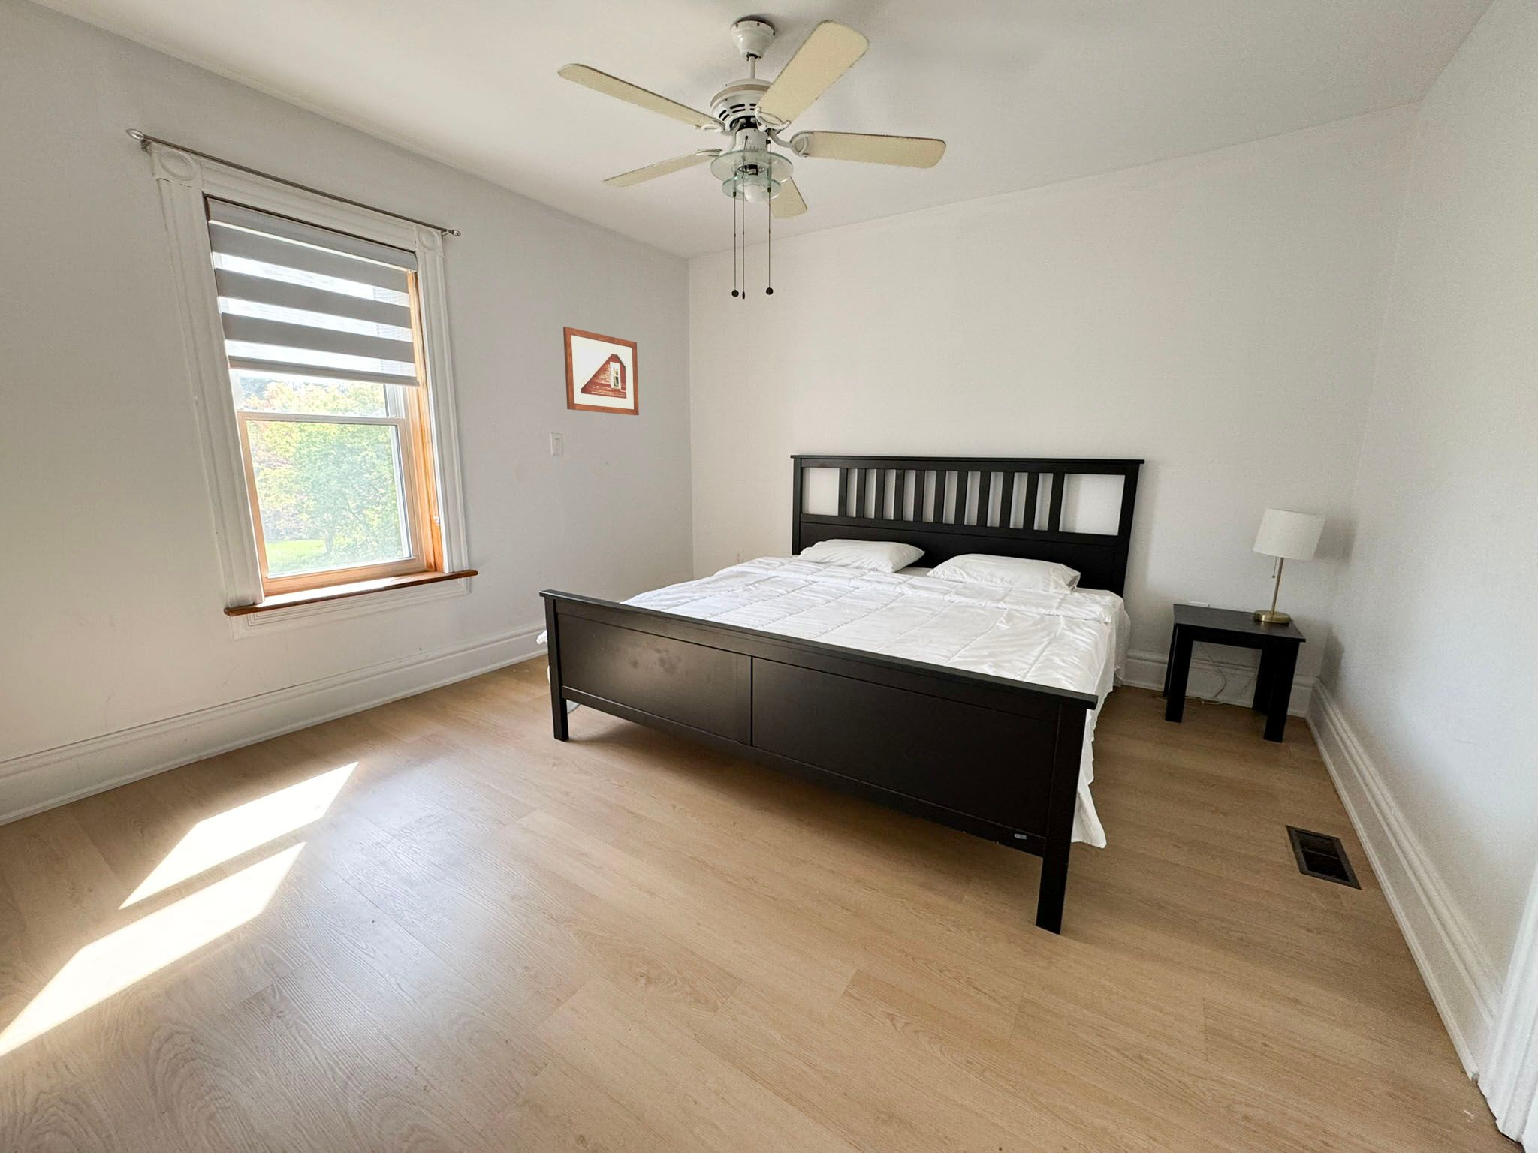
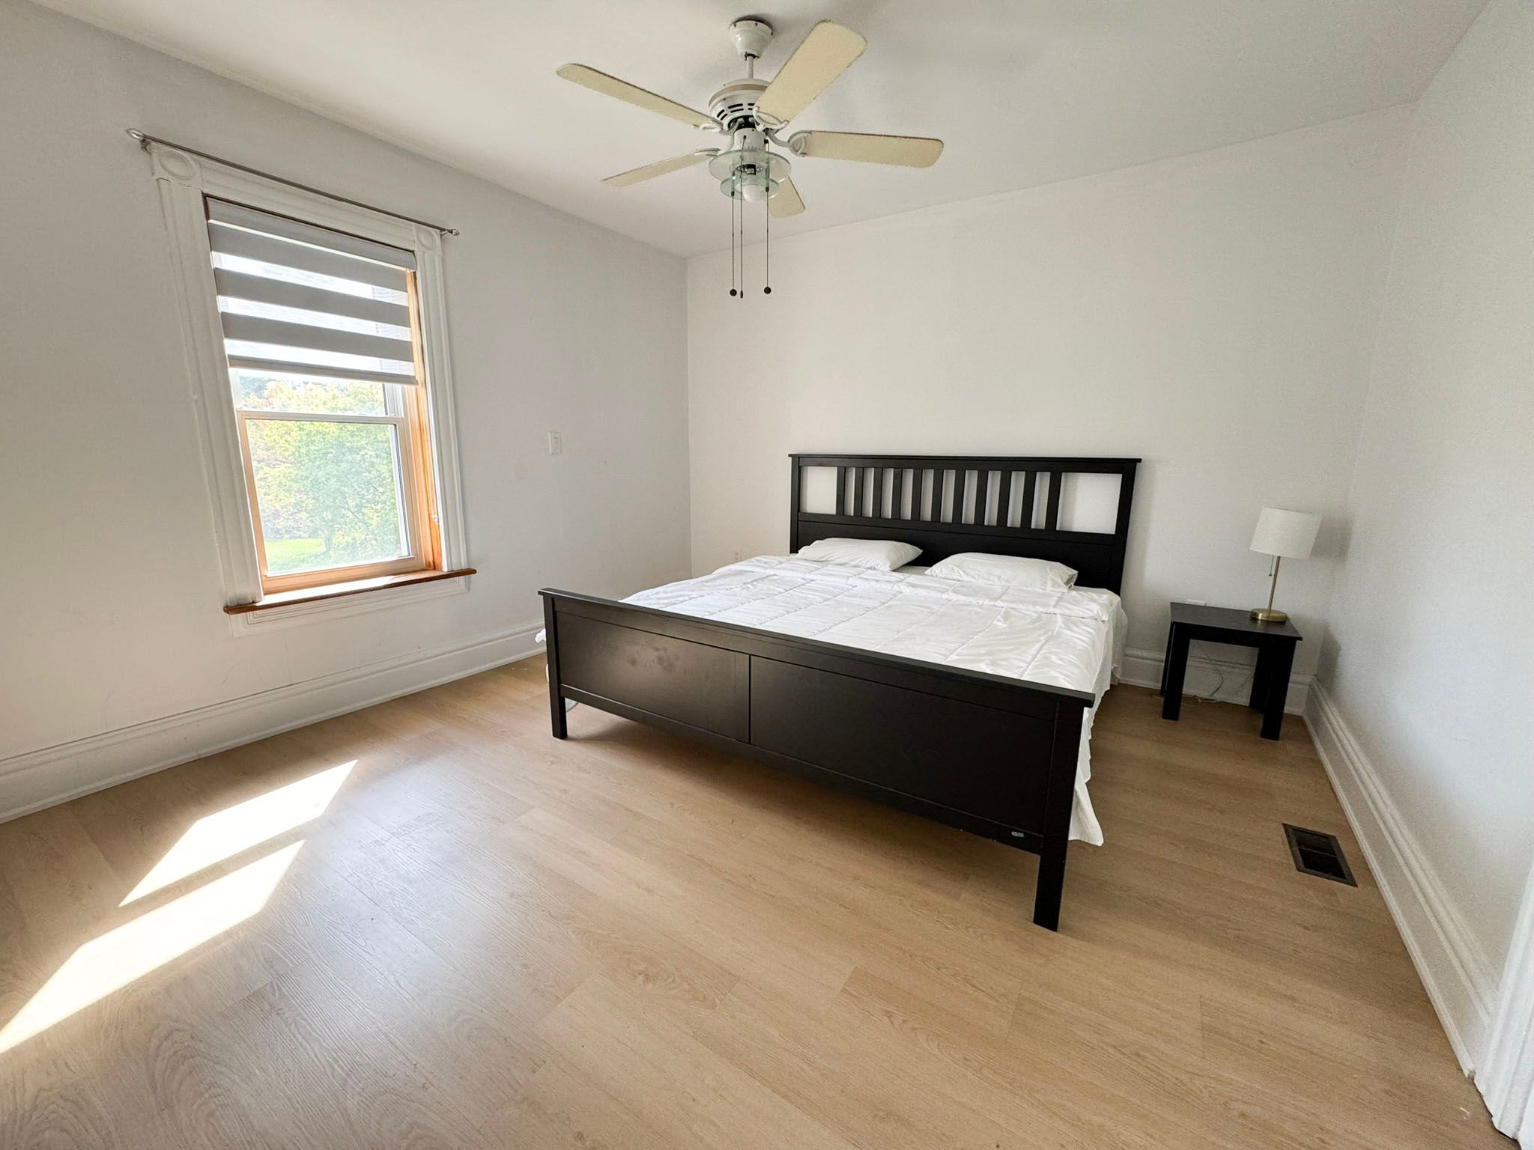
- picture frame [562,326,639,415]
